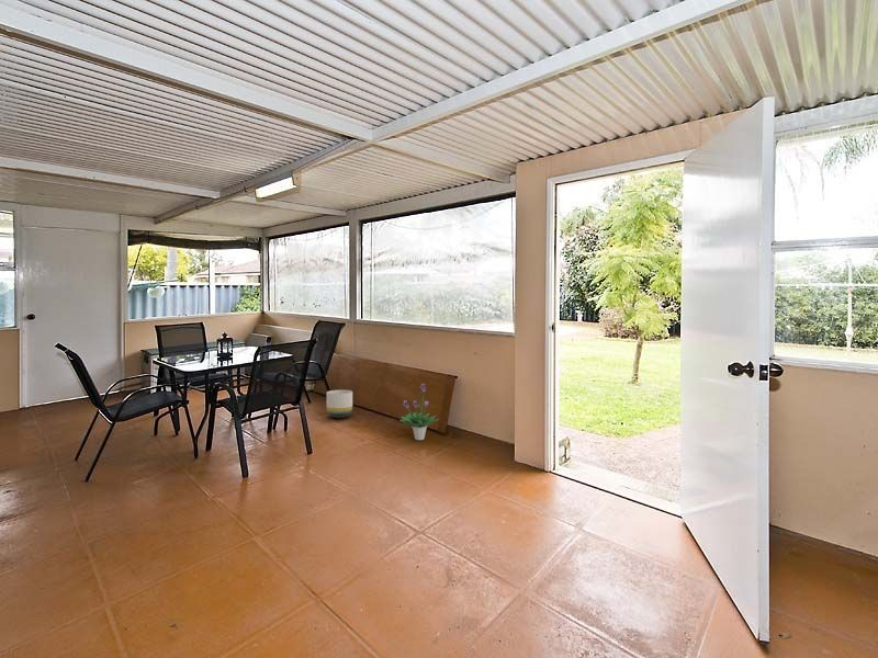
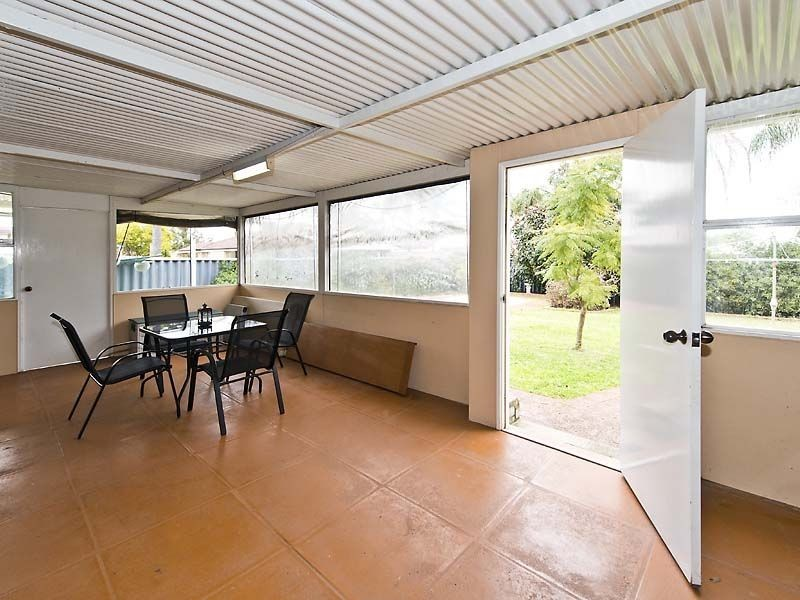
- potted plant [399,383,440,441]
- planter [326,389,353,419]
